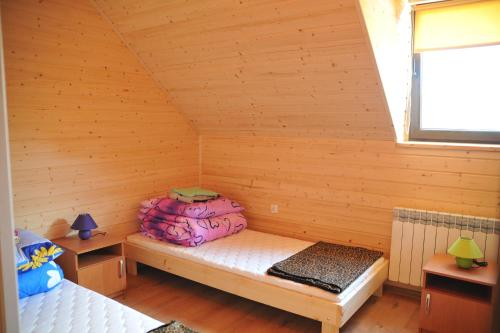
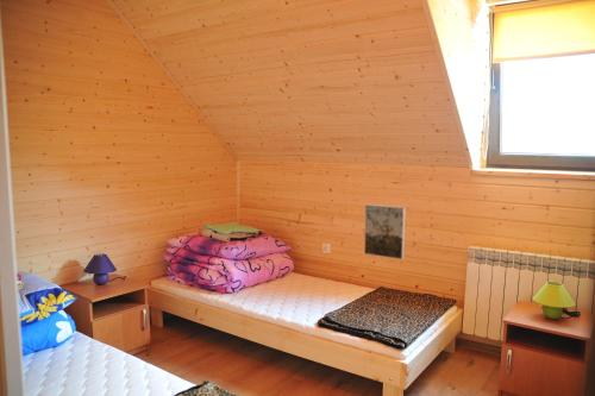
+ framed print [363,203,407,260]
